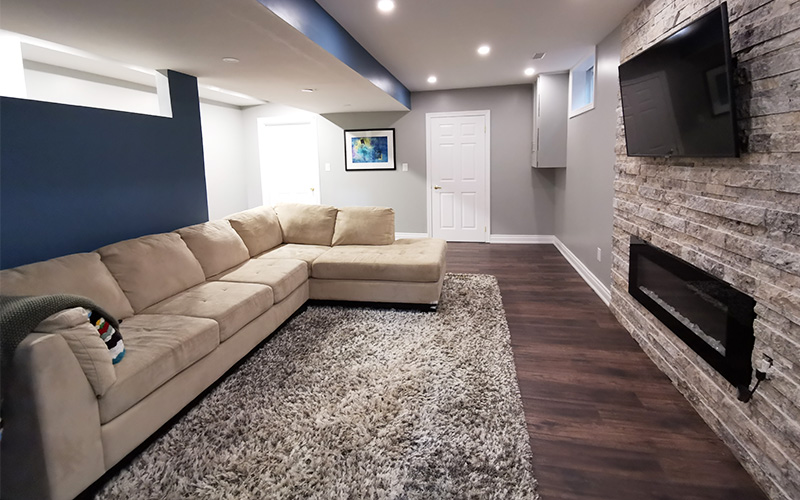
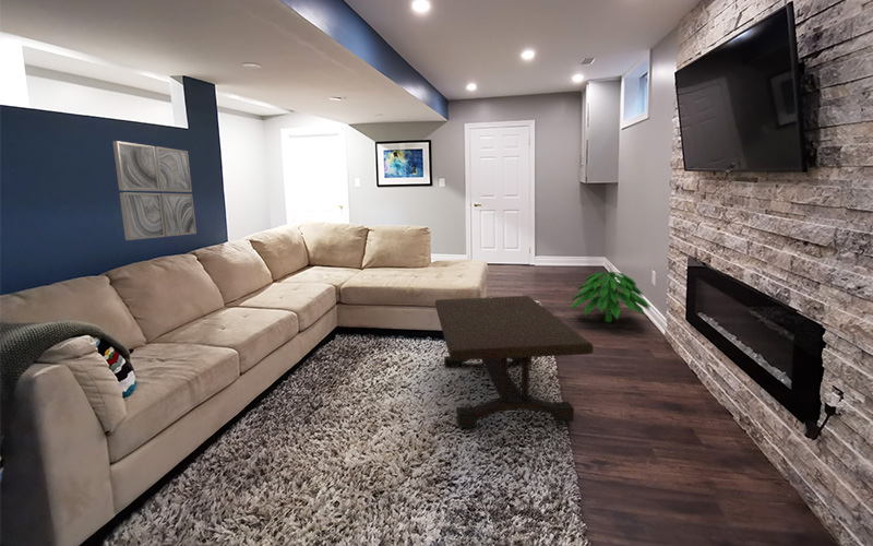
+ indoor plant [569,271,651,323]
+ wall art [111,140,198,241]
+ coffee table [434,295,595,429]
